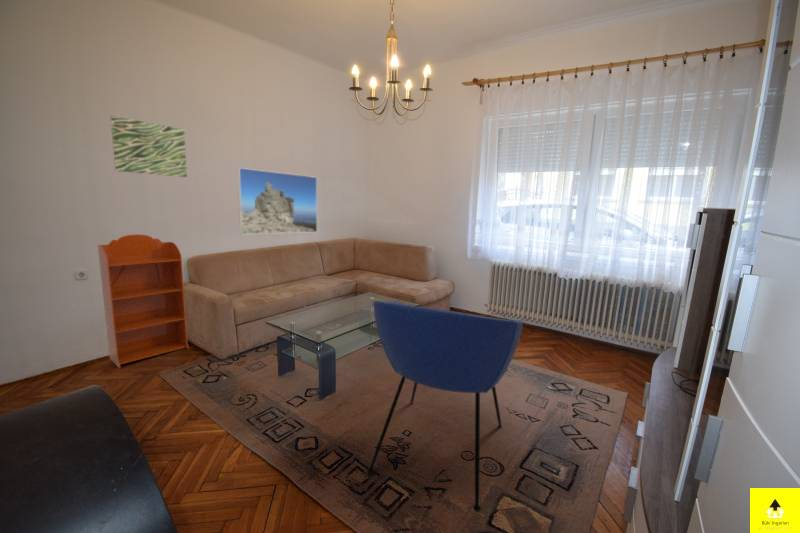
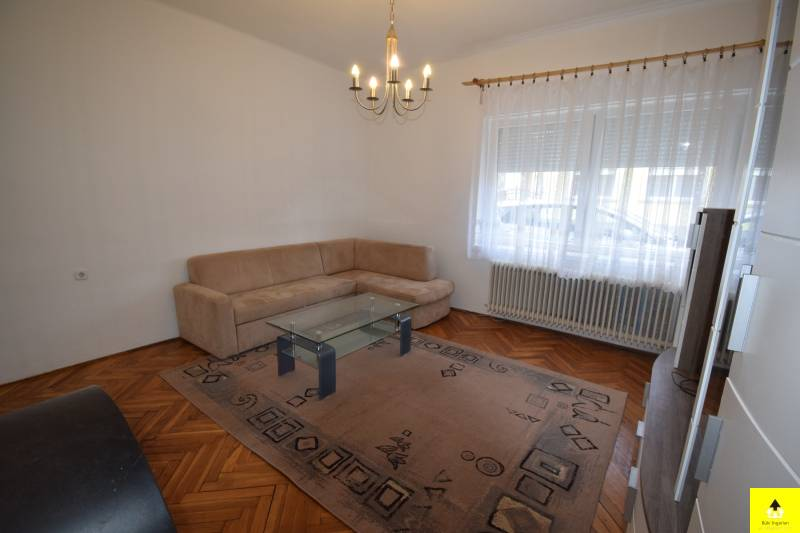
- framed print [237,167,318,235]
- wall art [109,115,188,178]
- bookcase [97,233,190,369]
- armchair [366,300,524,513]
